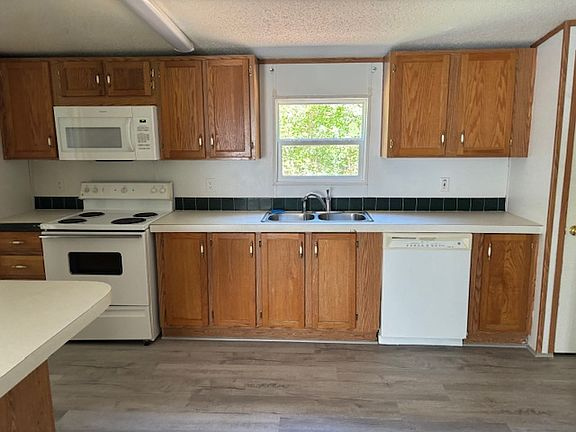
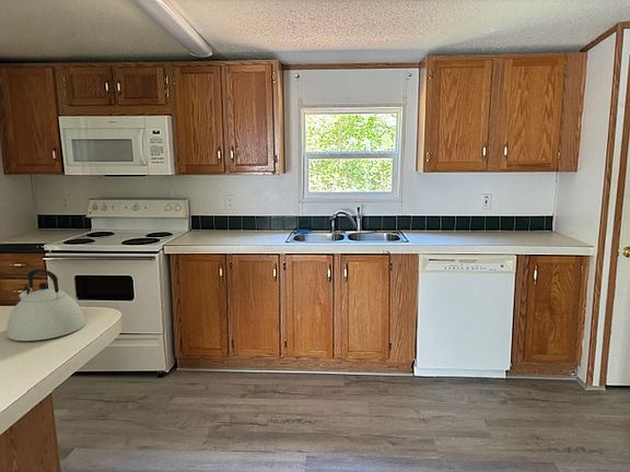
+ kettle [5,268,86,342]
